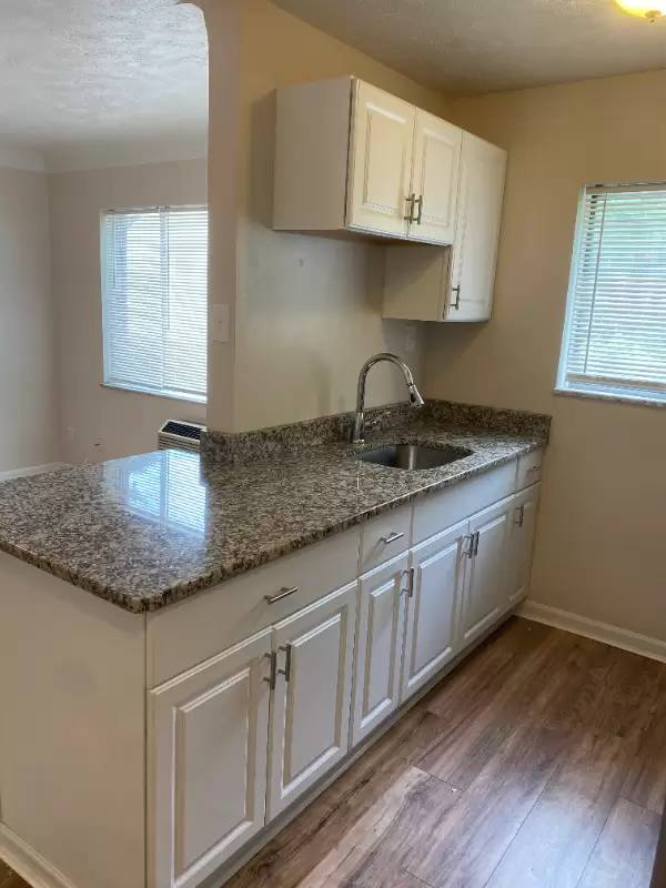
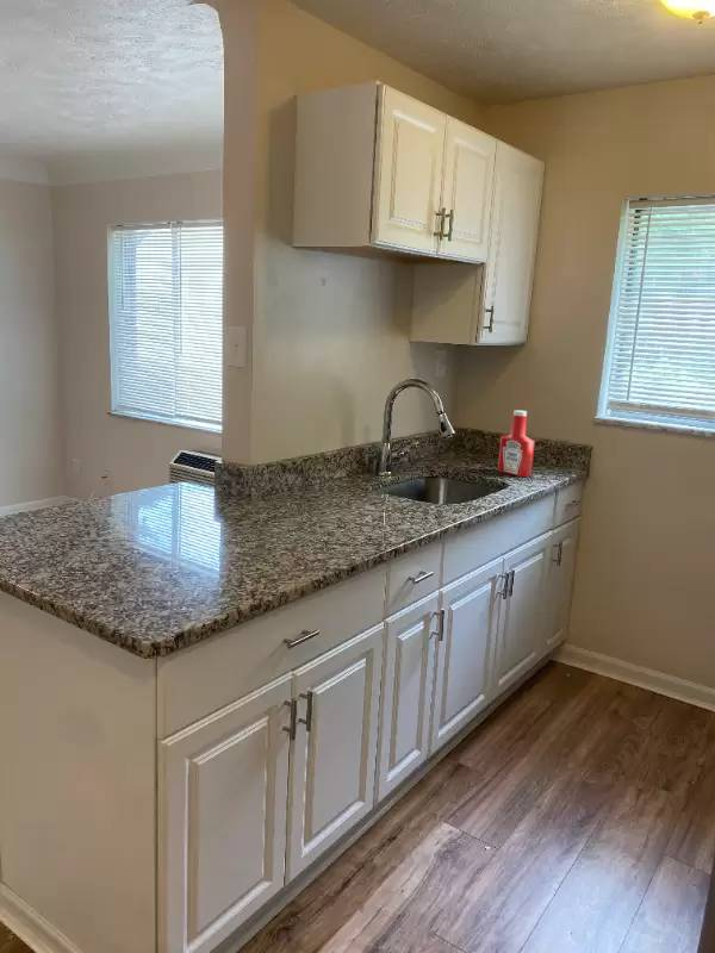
+ soap bottle [497,409,536,478]
